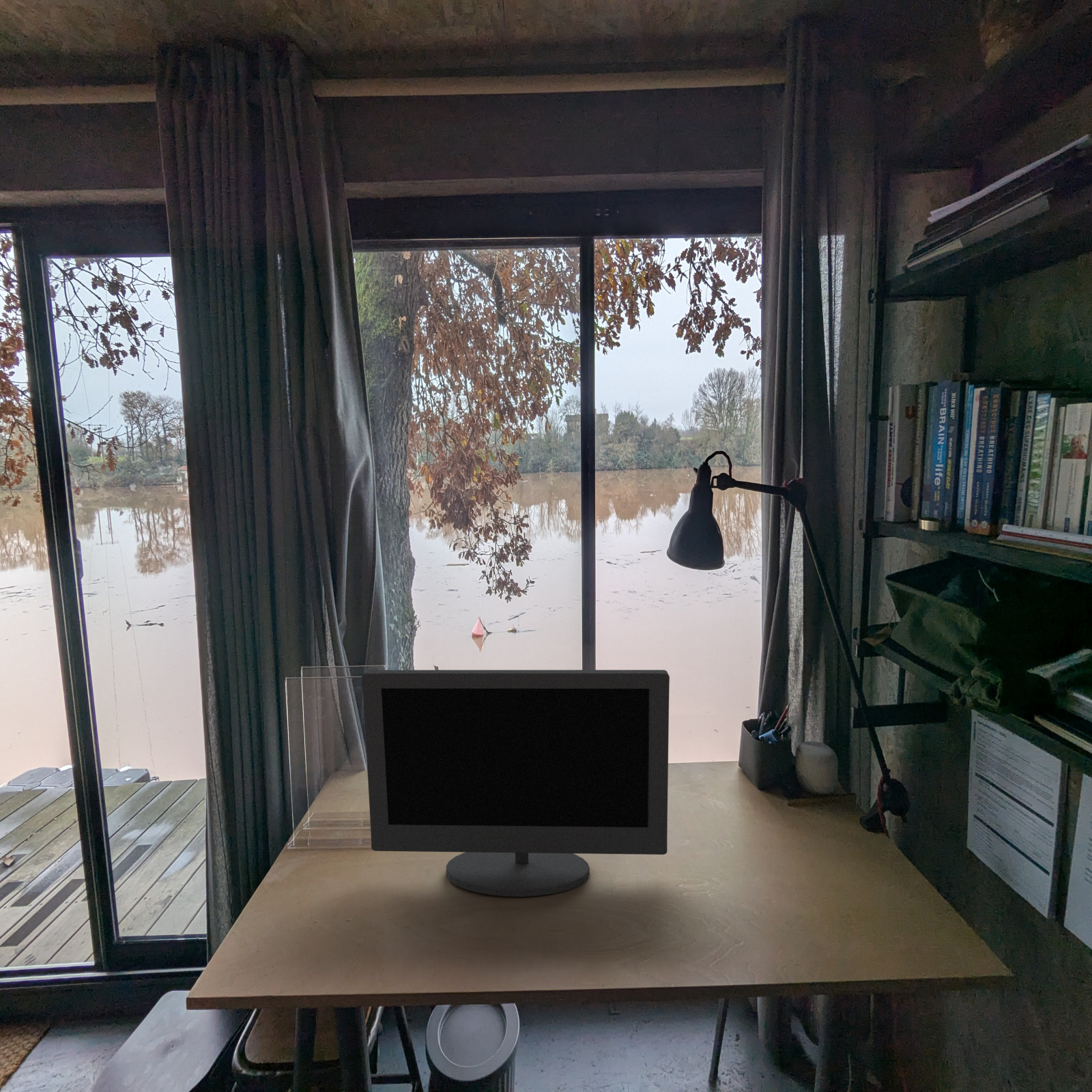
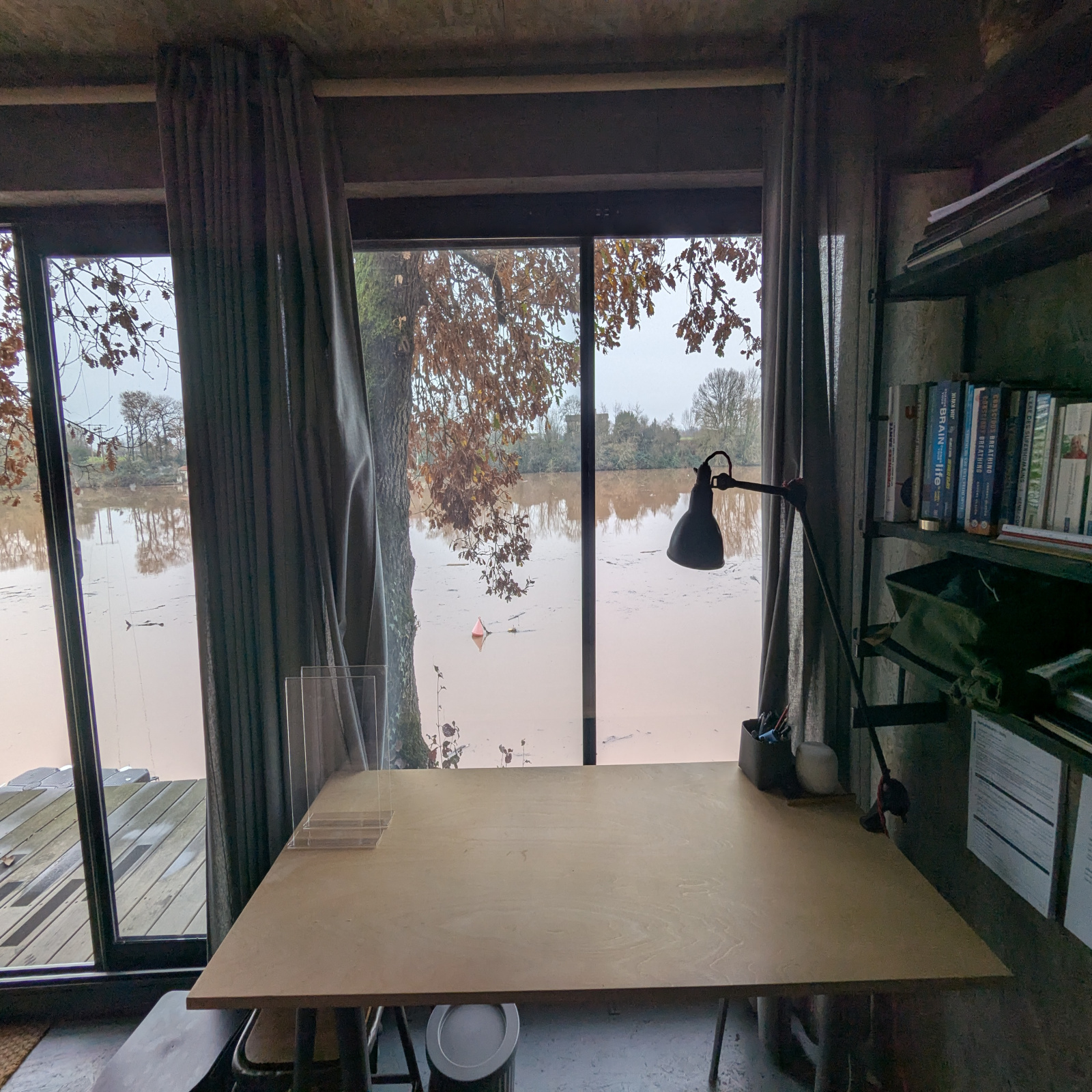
- monitor [361,670,670,897]
